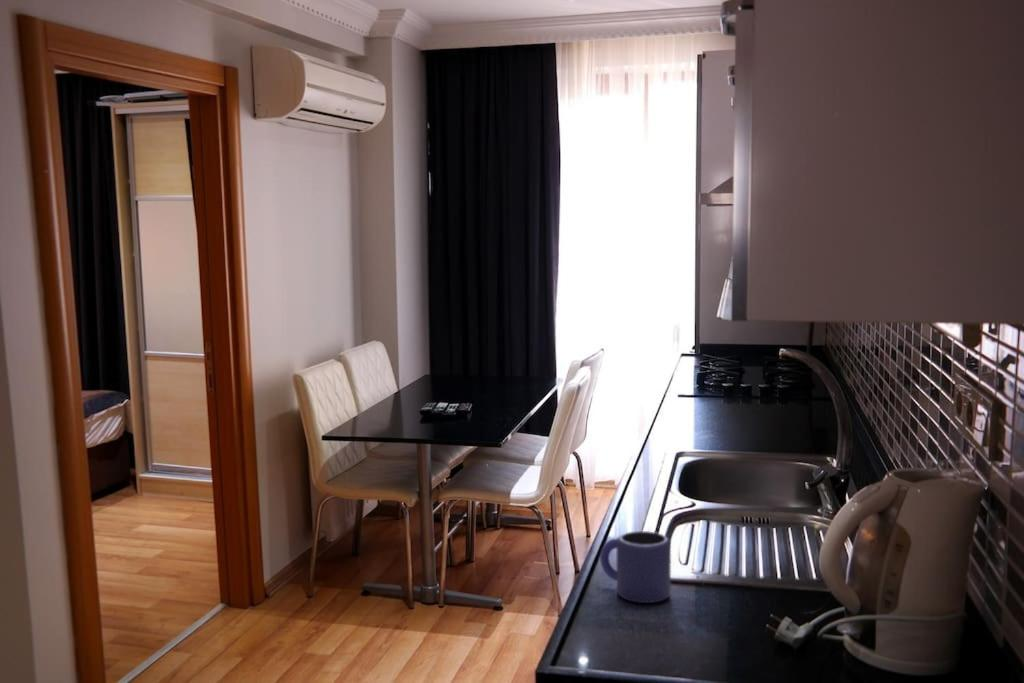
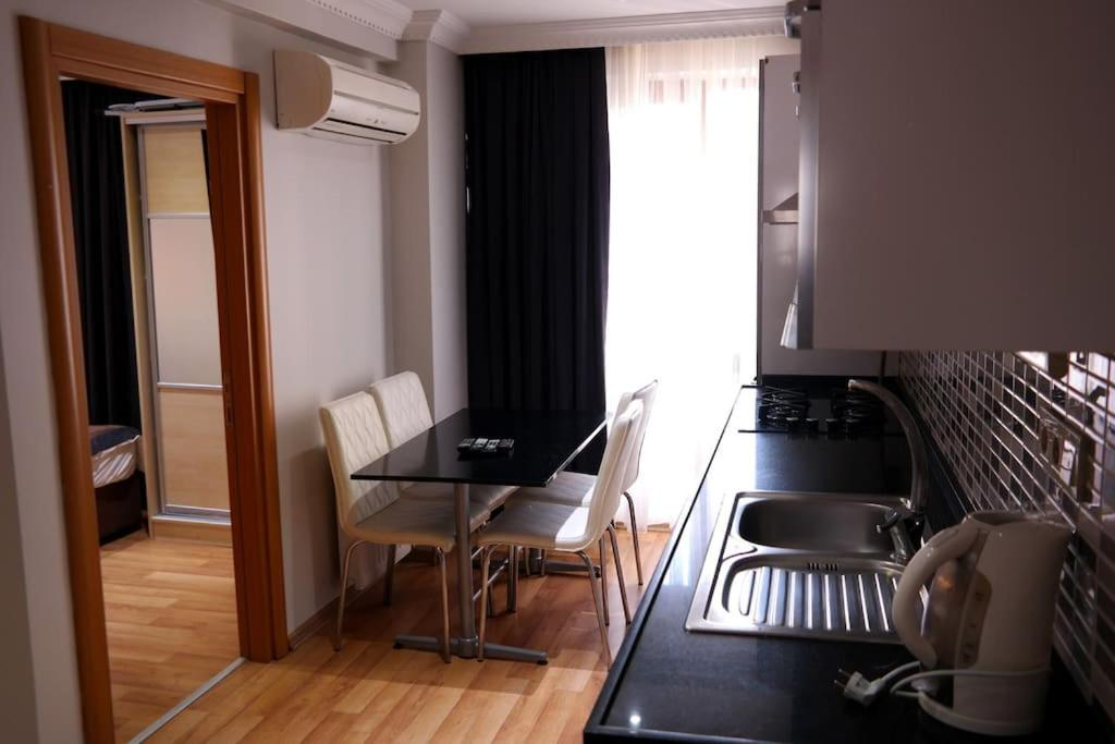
- mug [599,530,672,604]
